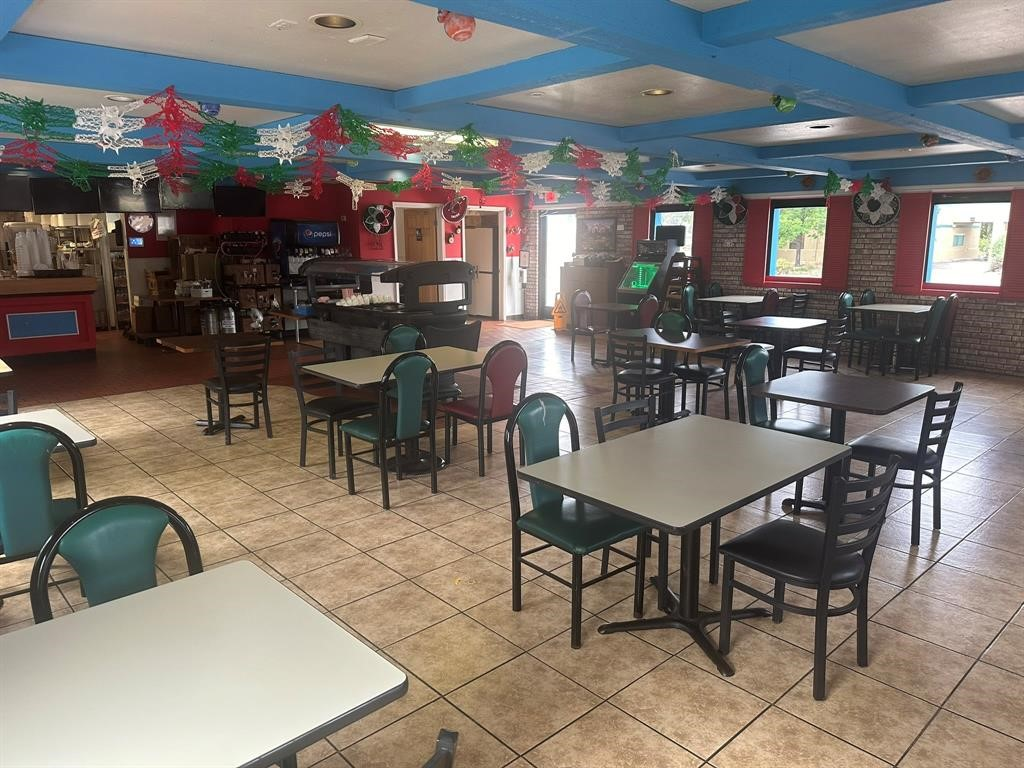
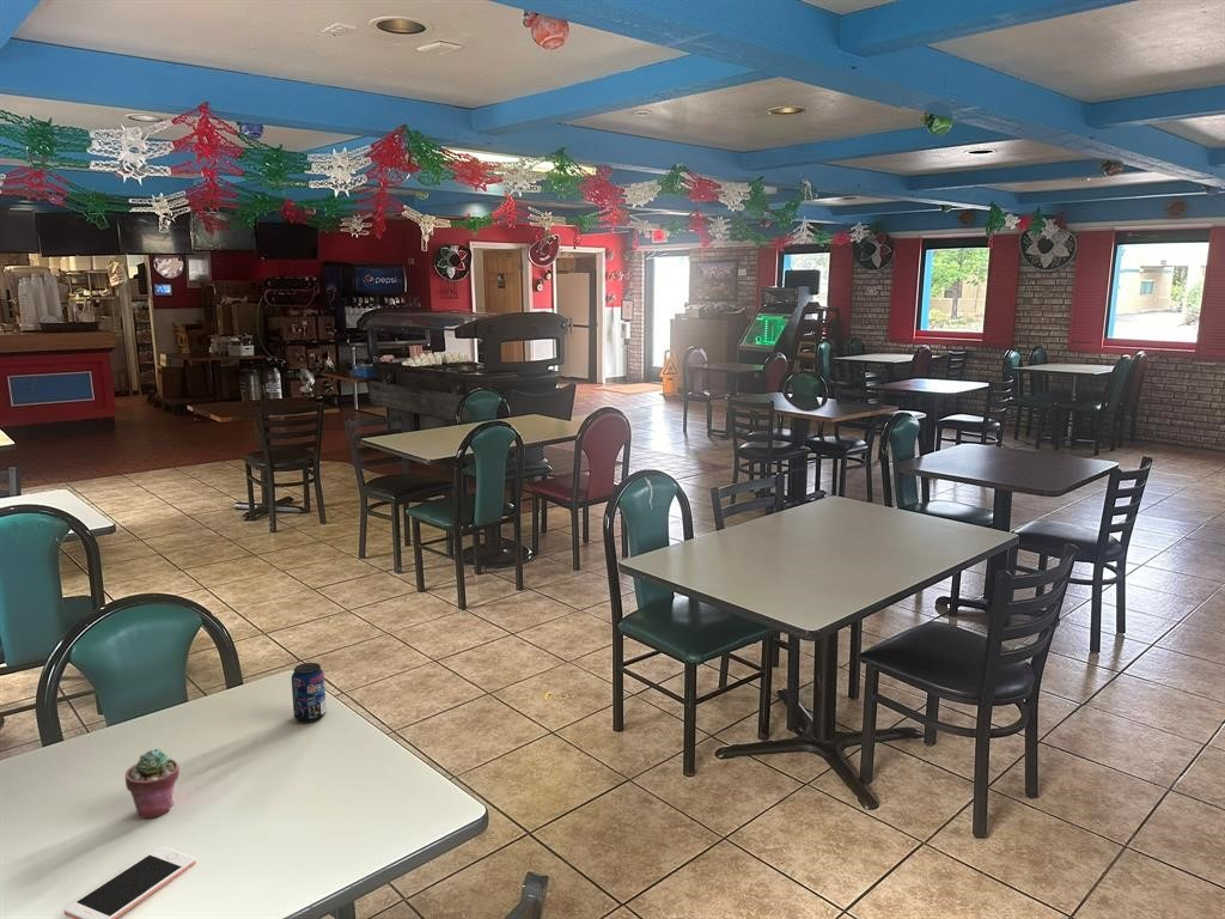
+ potted succulent [124,748,181,820]
+ cell phone [63,845,197,919]
+ beverage can [291,662,328,724]
